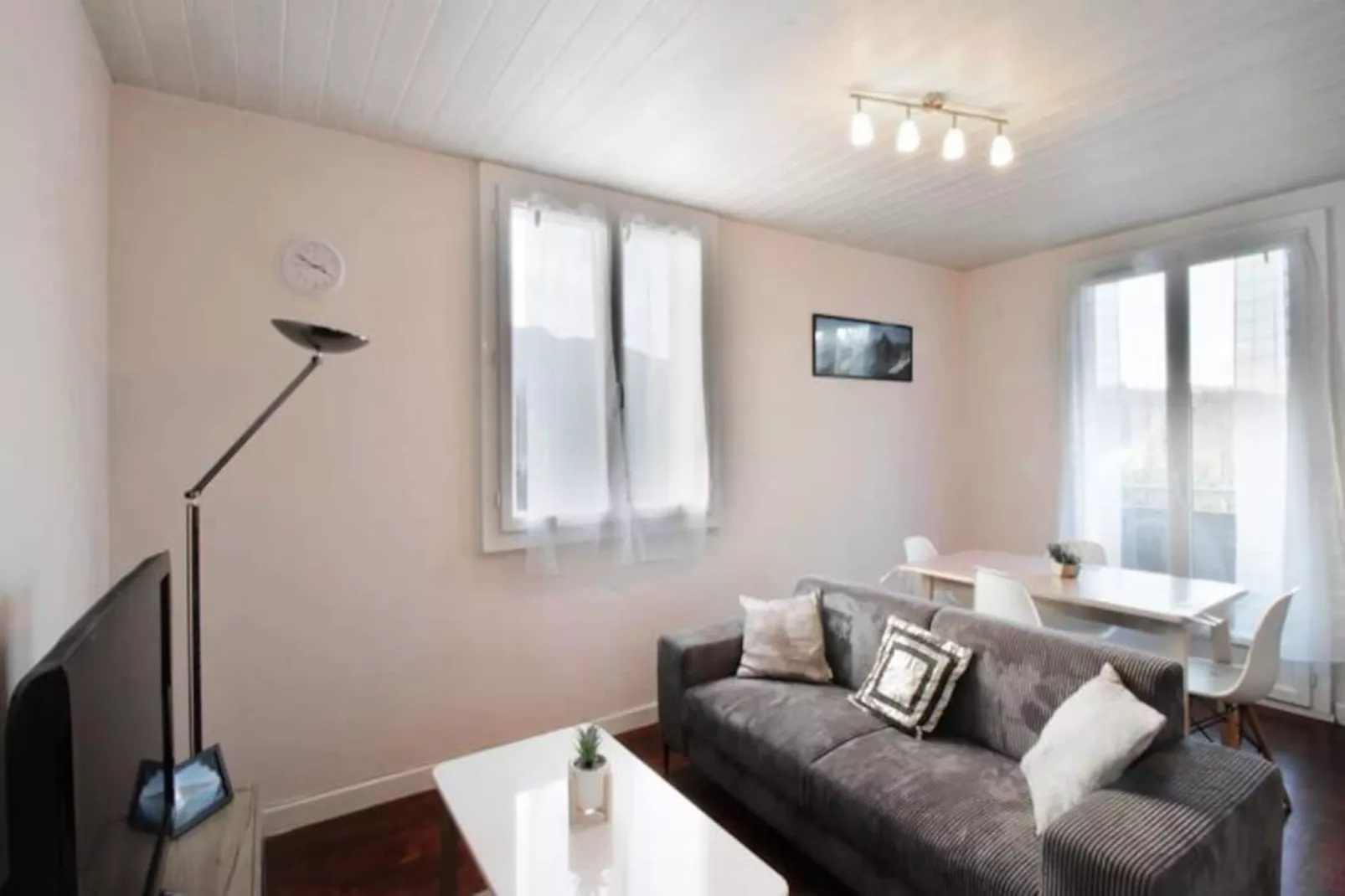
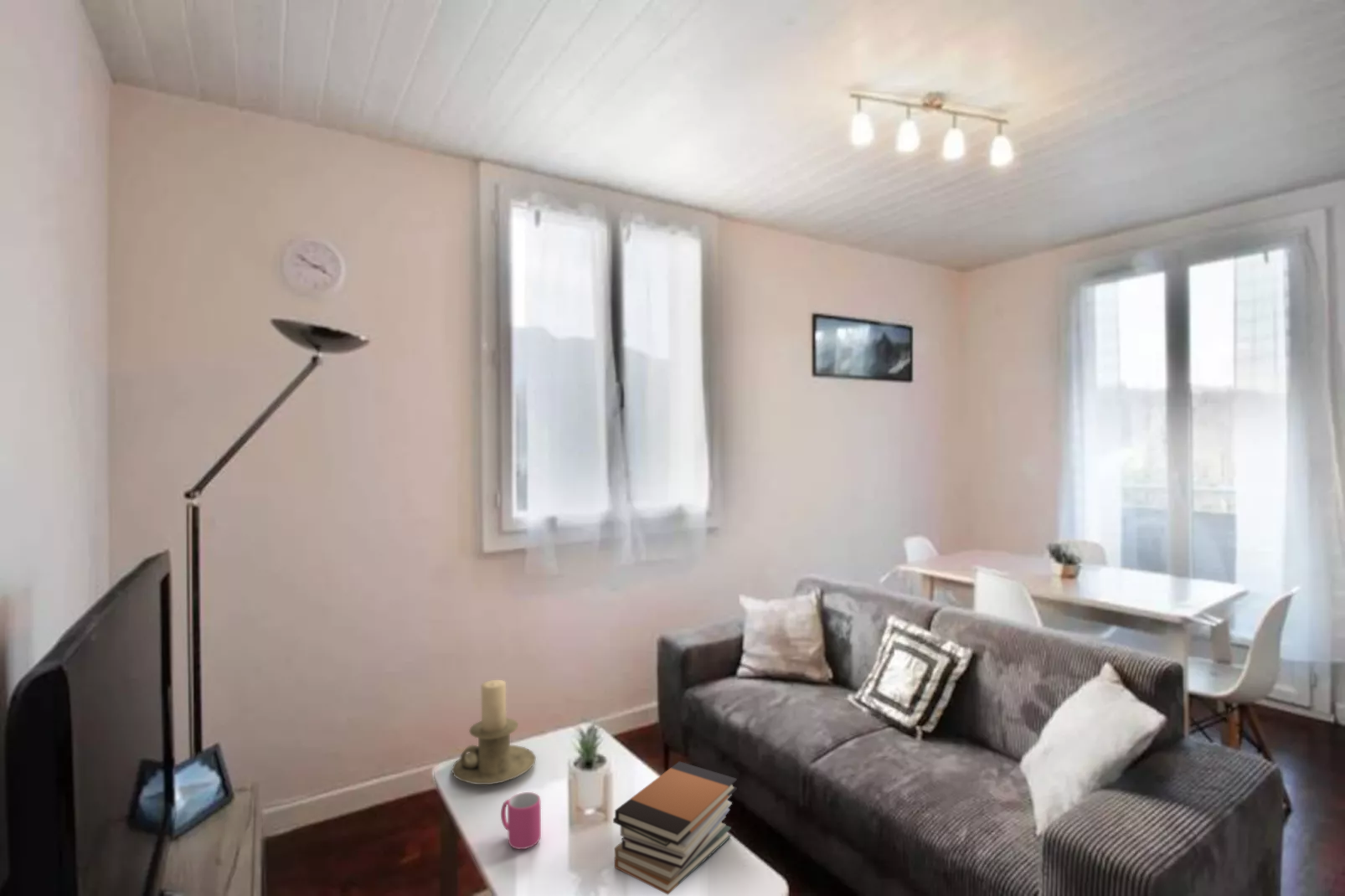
+ candle holder [451,679,537,785]
+ book stack [612,760,738,896]
+ mug [500,791,542,850]
